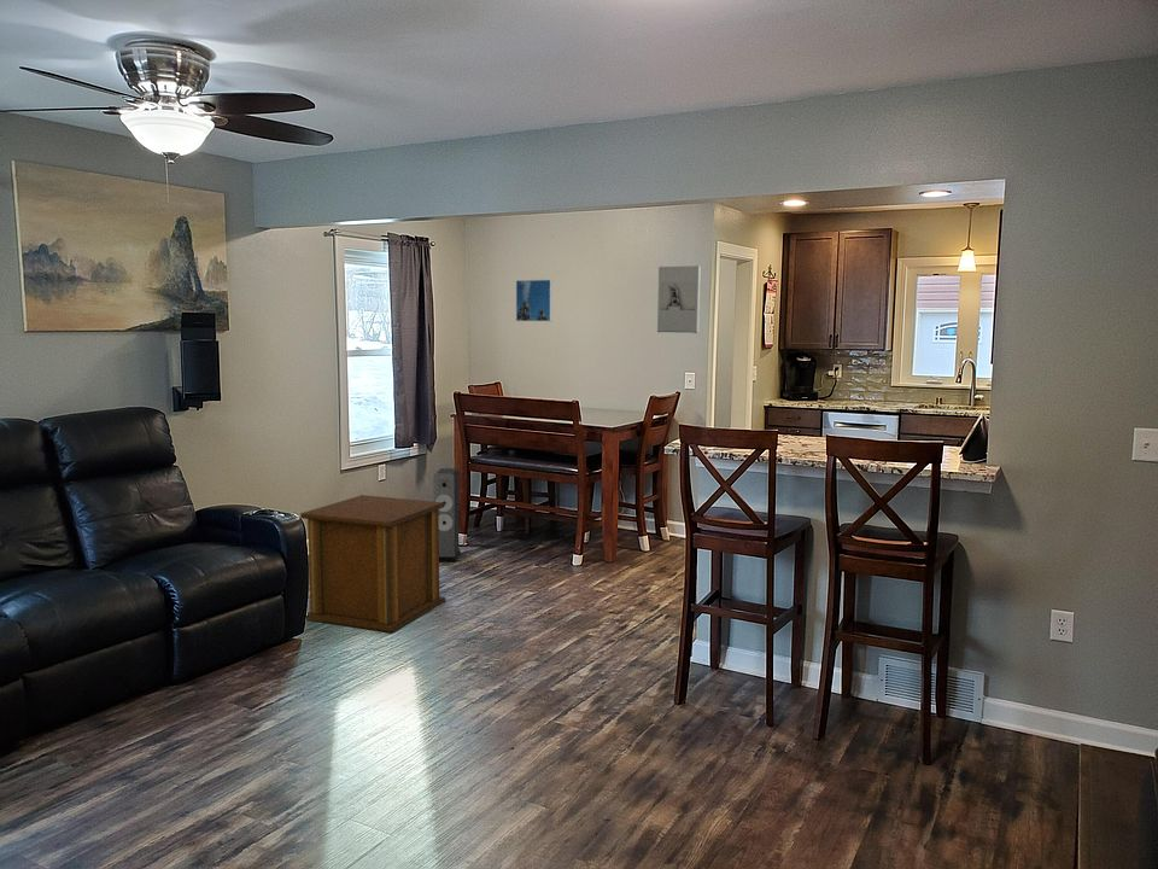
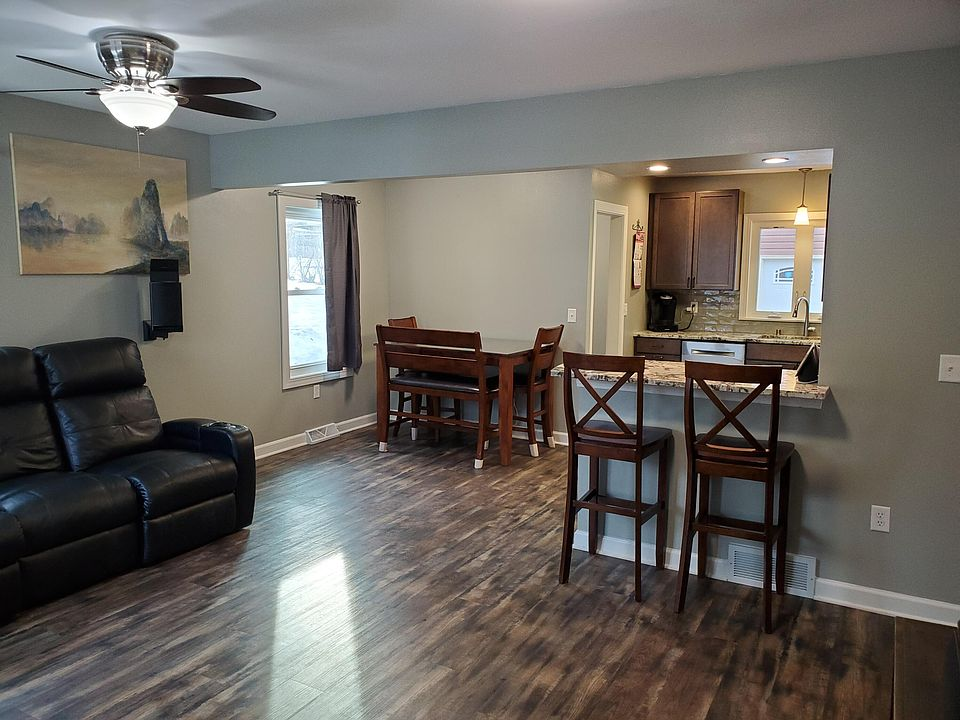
- side table [299,494,446,634]
- wall sculpture [656,264,702,334]
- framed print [515,279,554,322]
- speaker [432,467,462,562]
